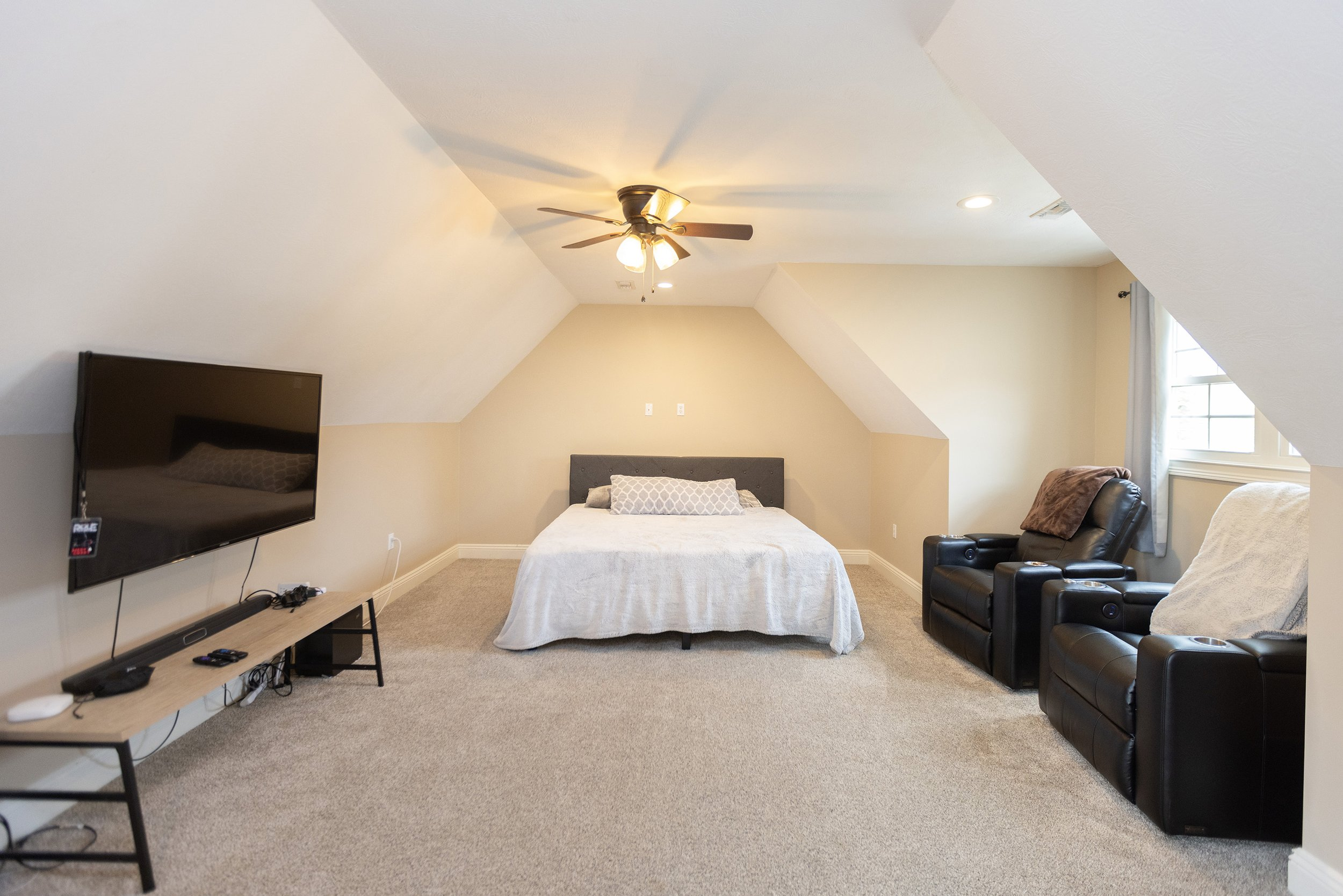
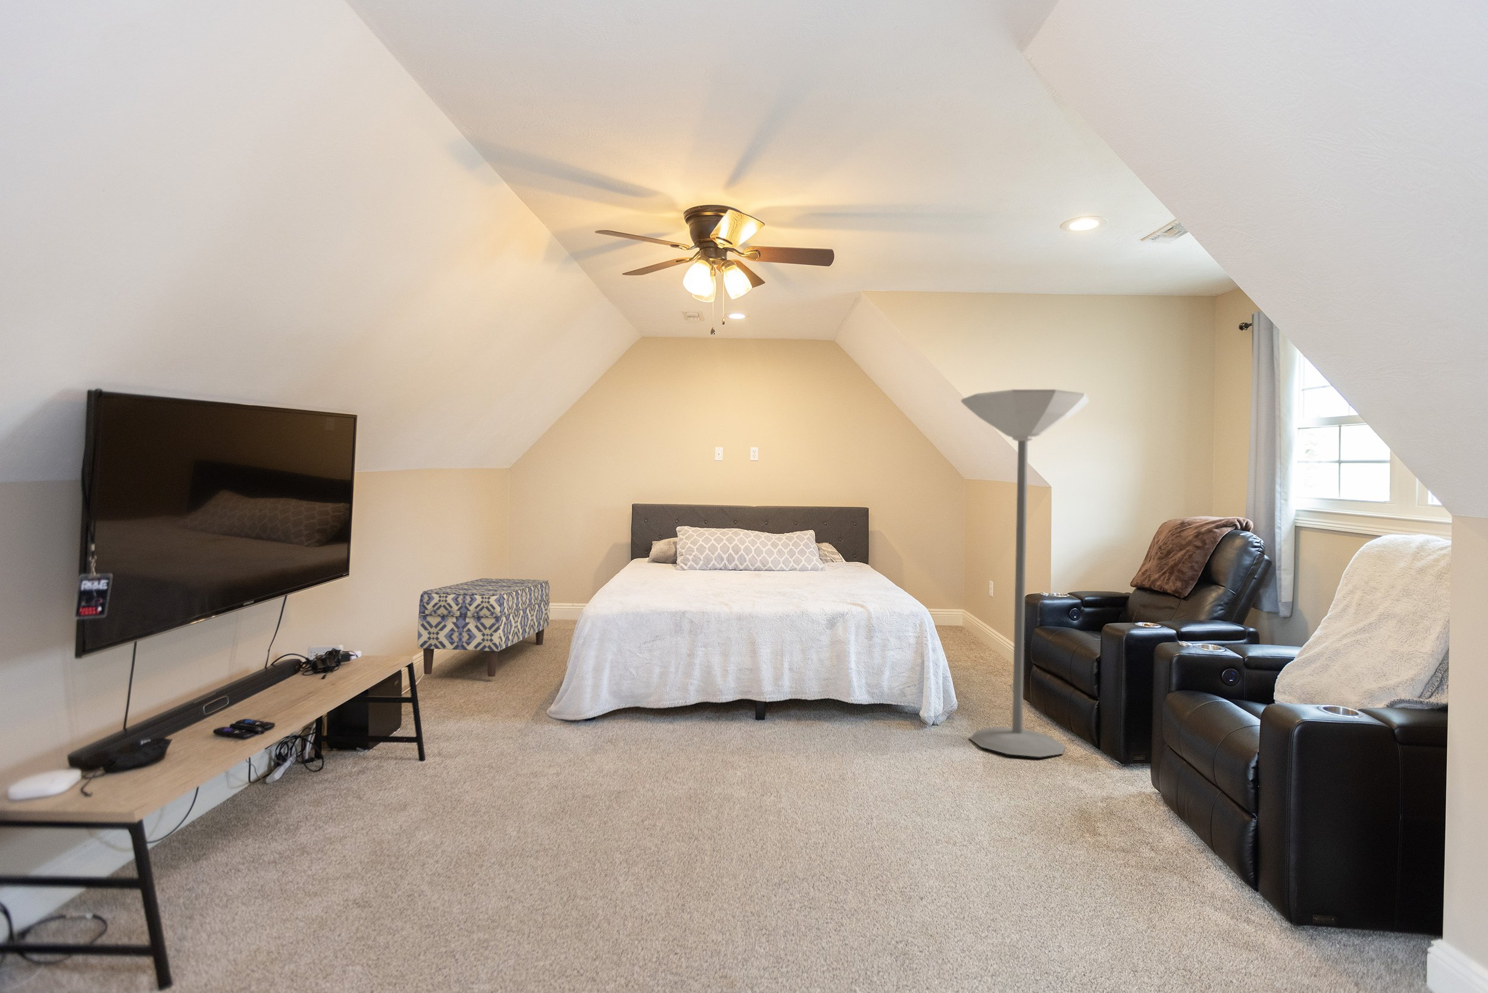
+ floor lamp [961,389,1089,758]
+ bench [417,577,551,677]
